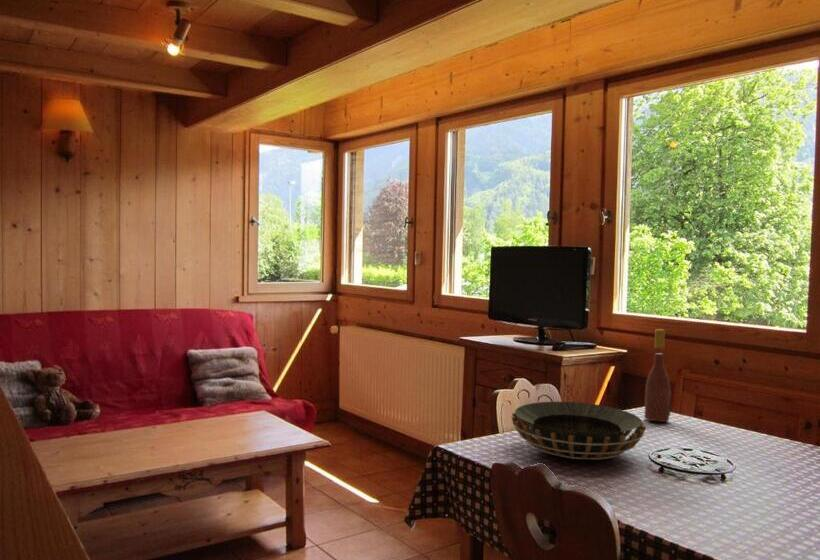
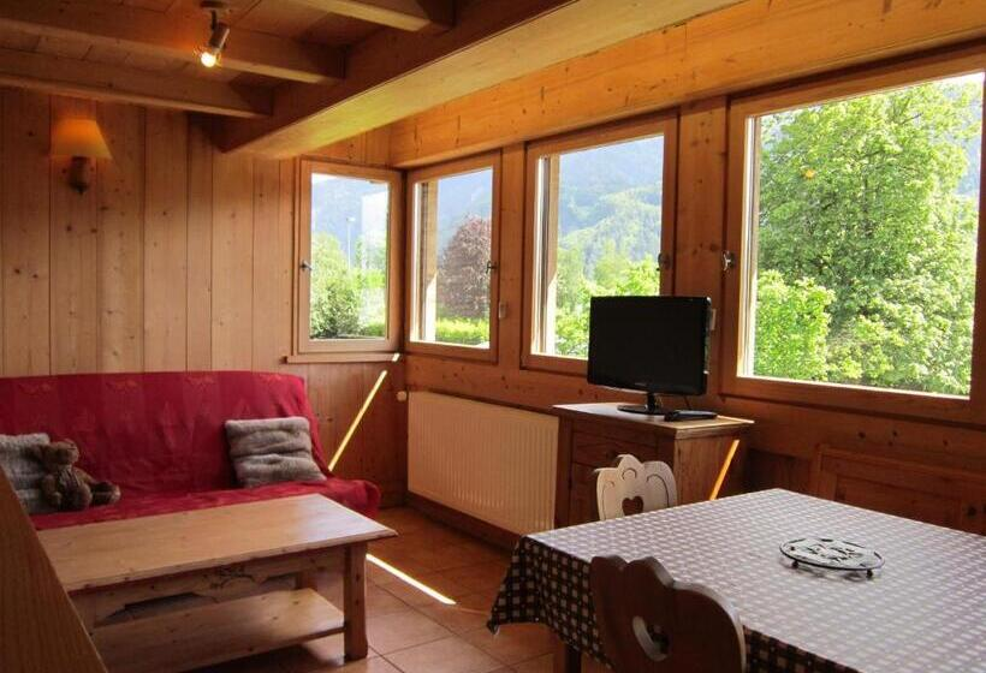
- decorative bowl [510,401,647,460]
- wine bottle [643,328,672,423]
